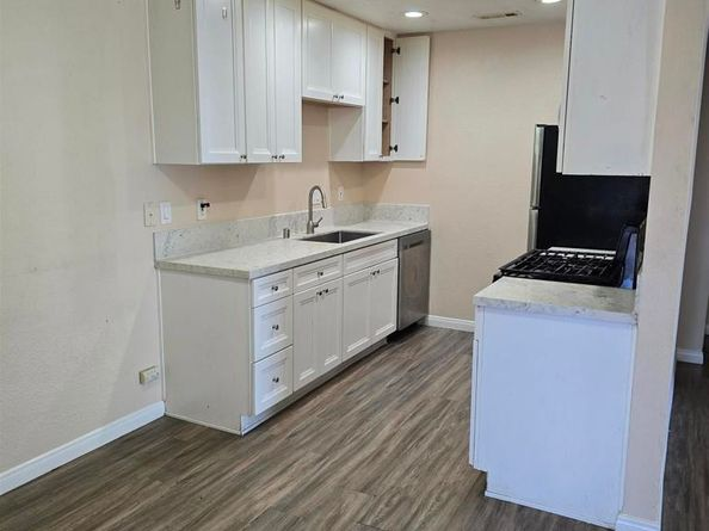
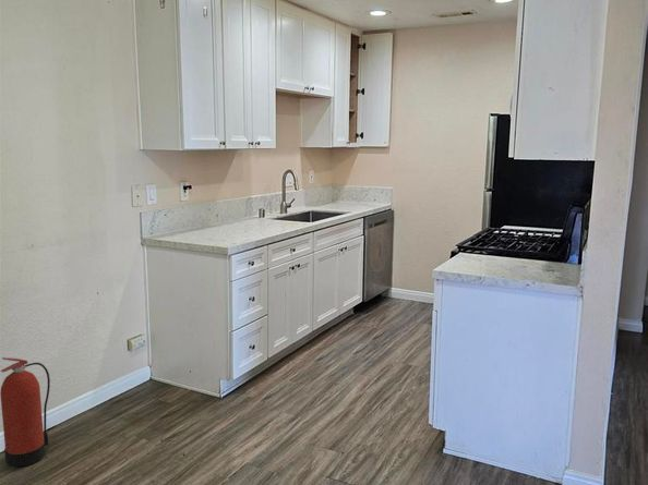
+ fire extinguisher [0,356,51,468]
